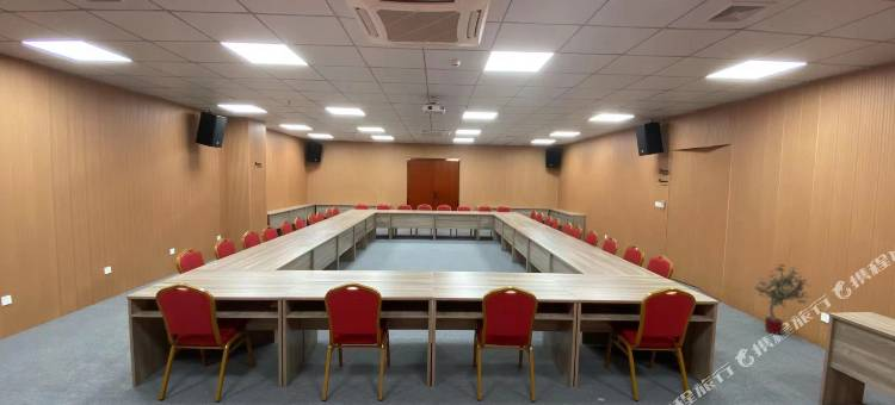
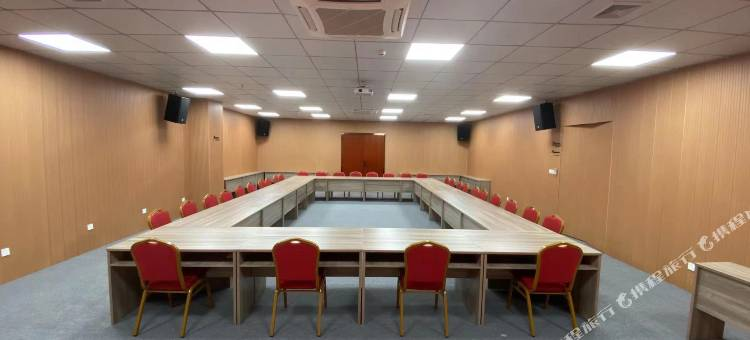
- potted tree [753,263,811,335]
